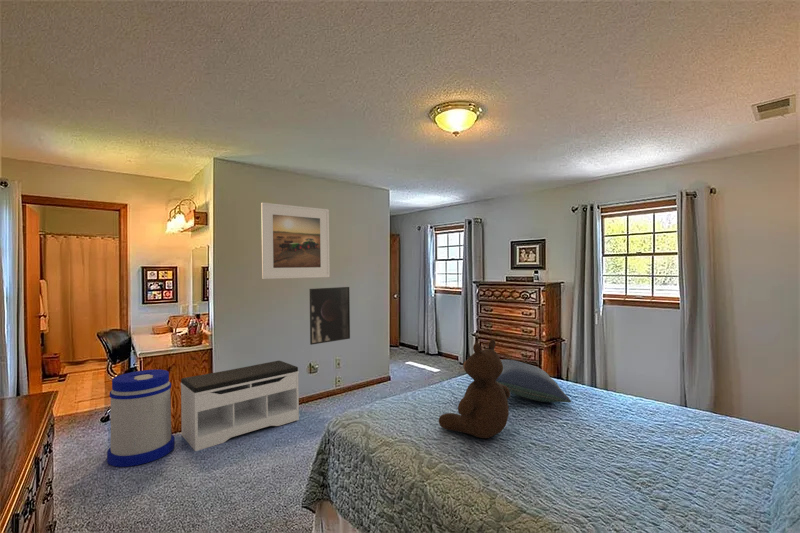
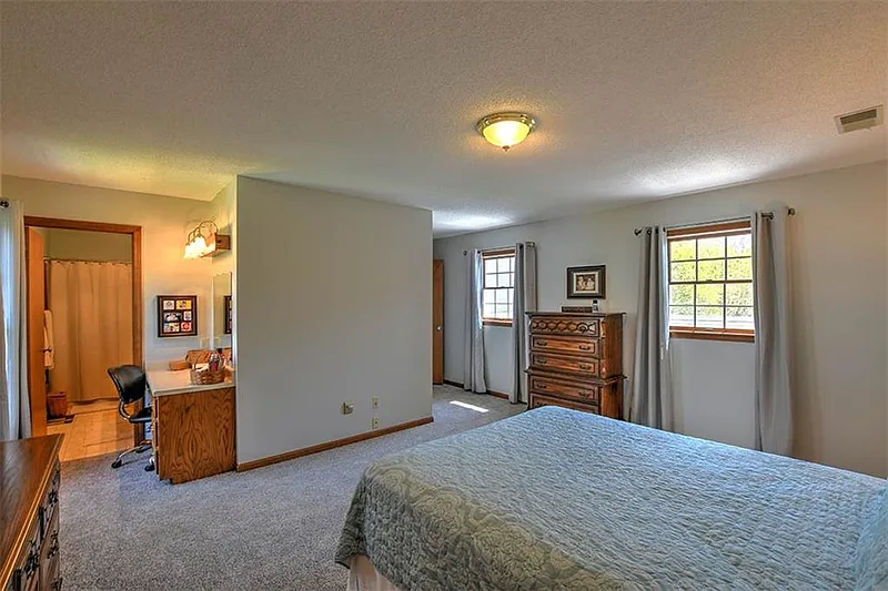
- trash can [106,369,176,468]
- teddy bear [438,338,511,439]
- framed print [260,201,331,280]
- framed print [309,286,351,346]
- pillow [496,359,572,404]
- bench [180,360,300,452]
